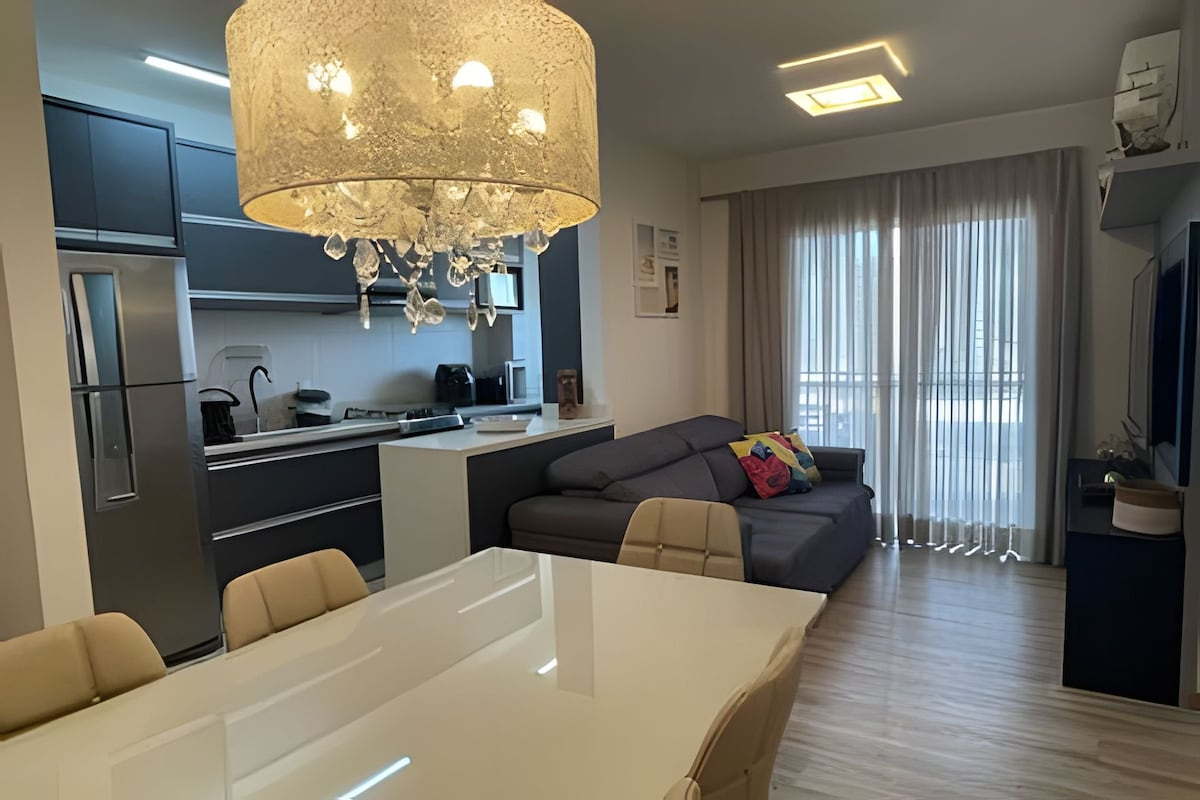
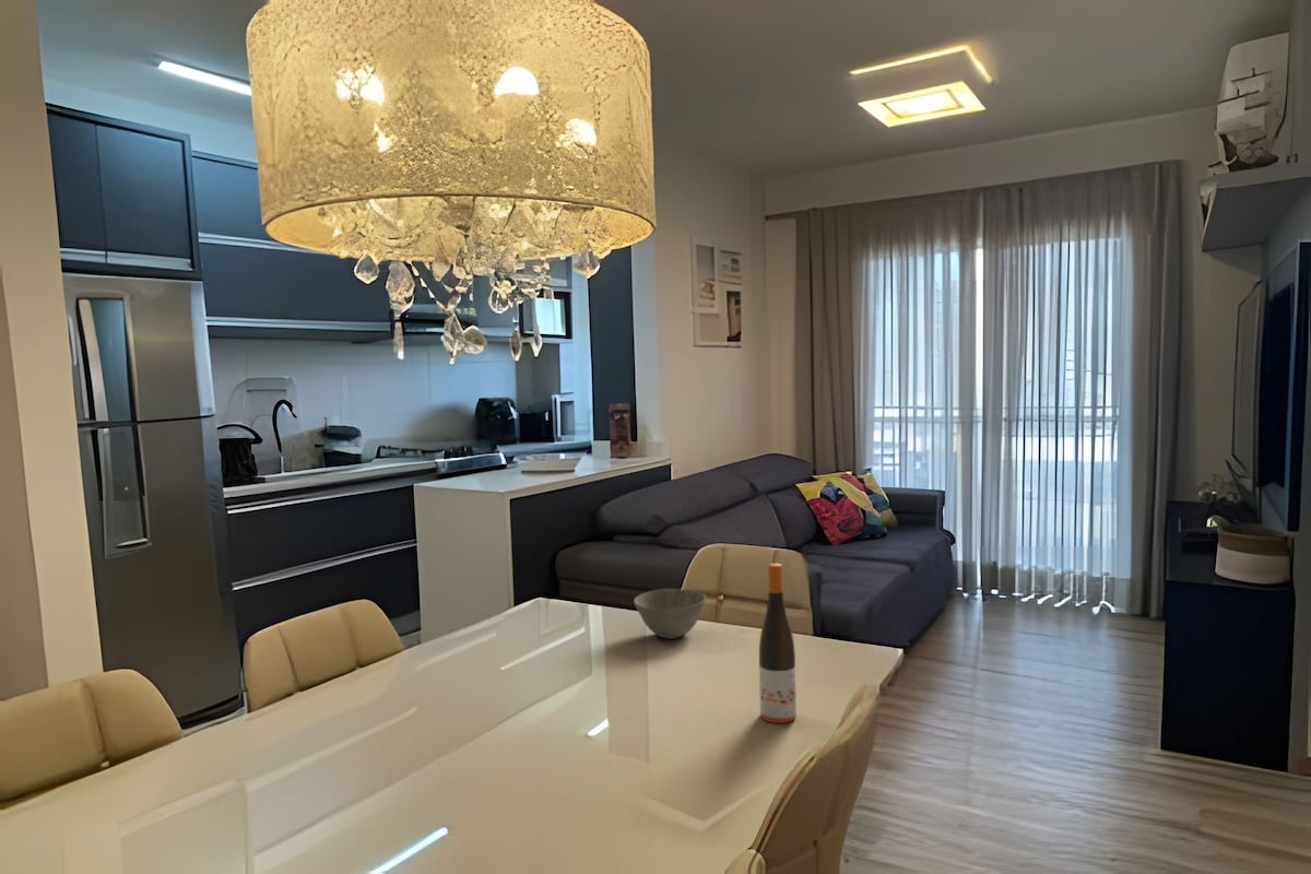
+ wine bottle [758,563,798,724]
+ bowl [633,588,708,640]
